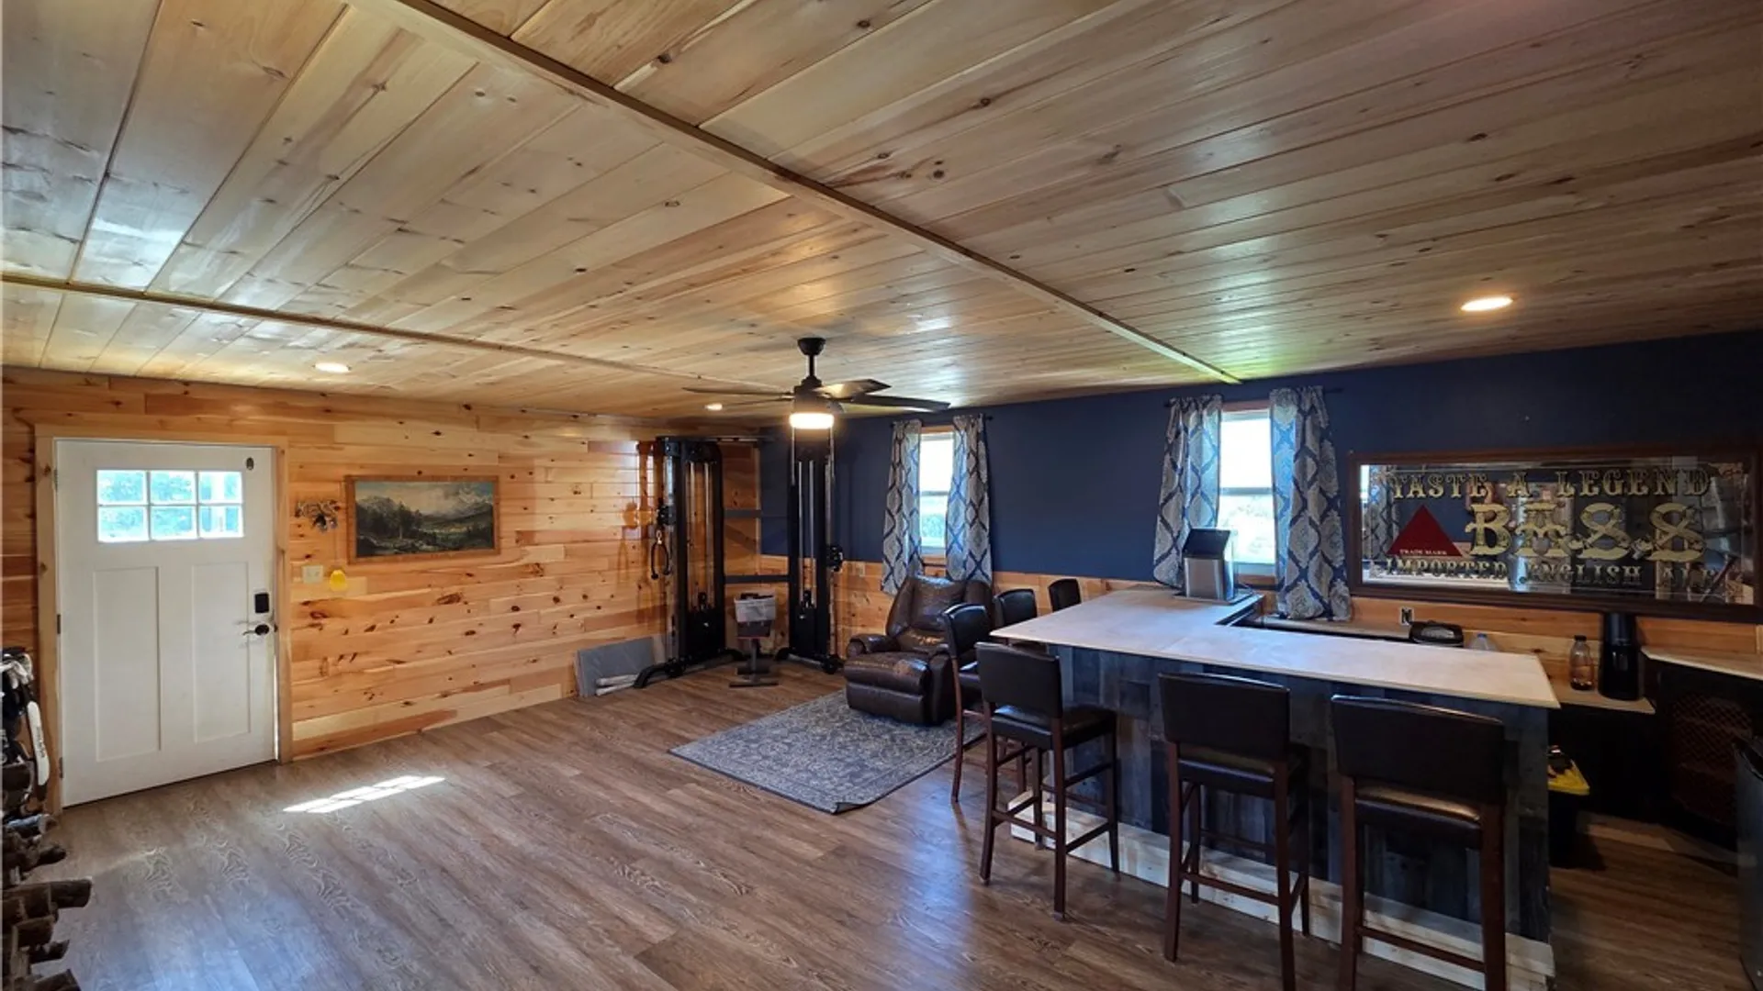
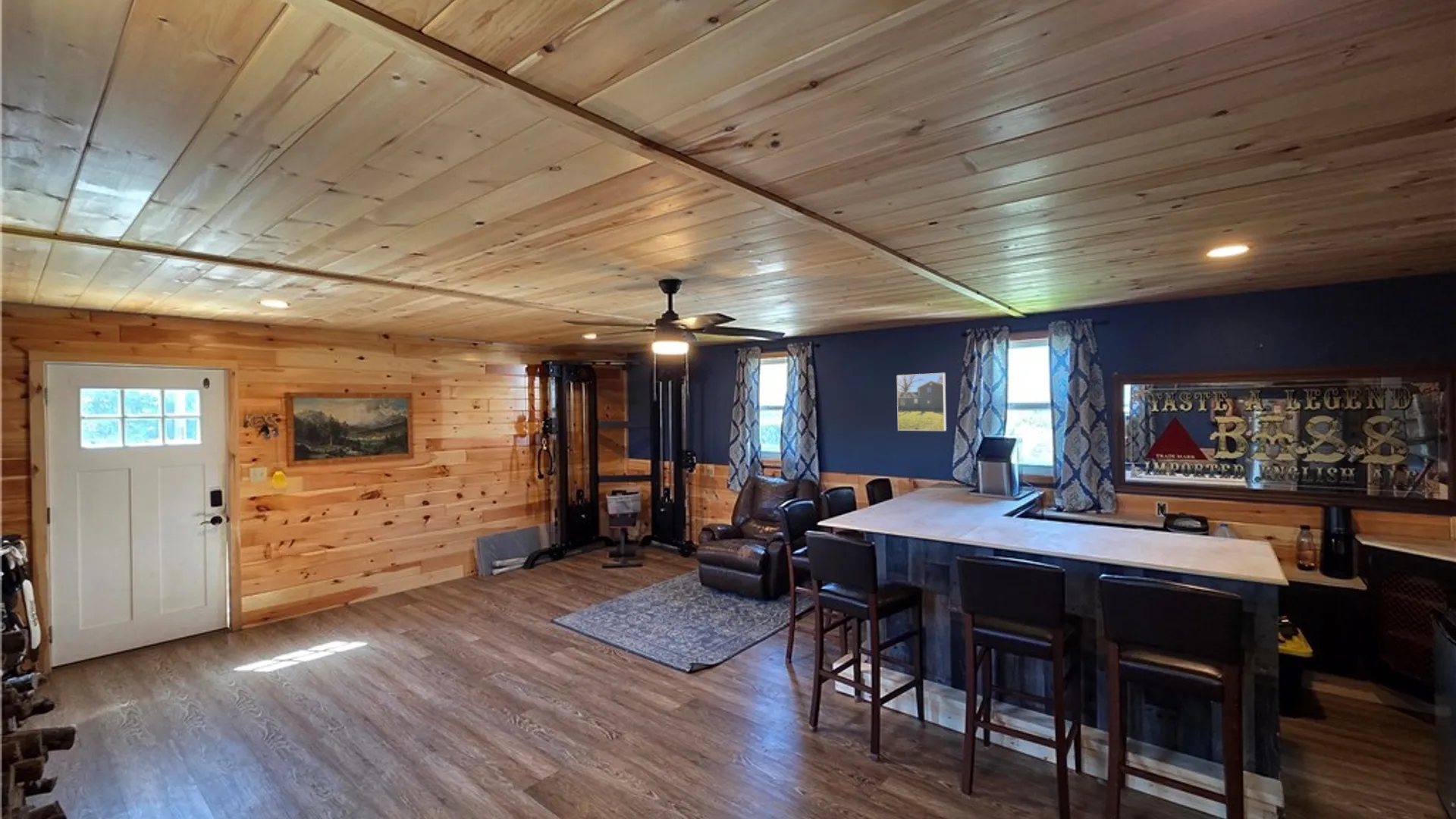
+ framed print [896,372,947,431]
